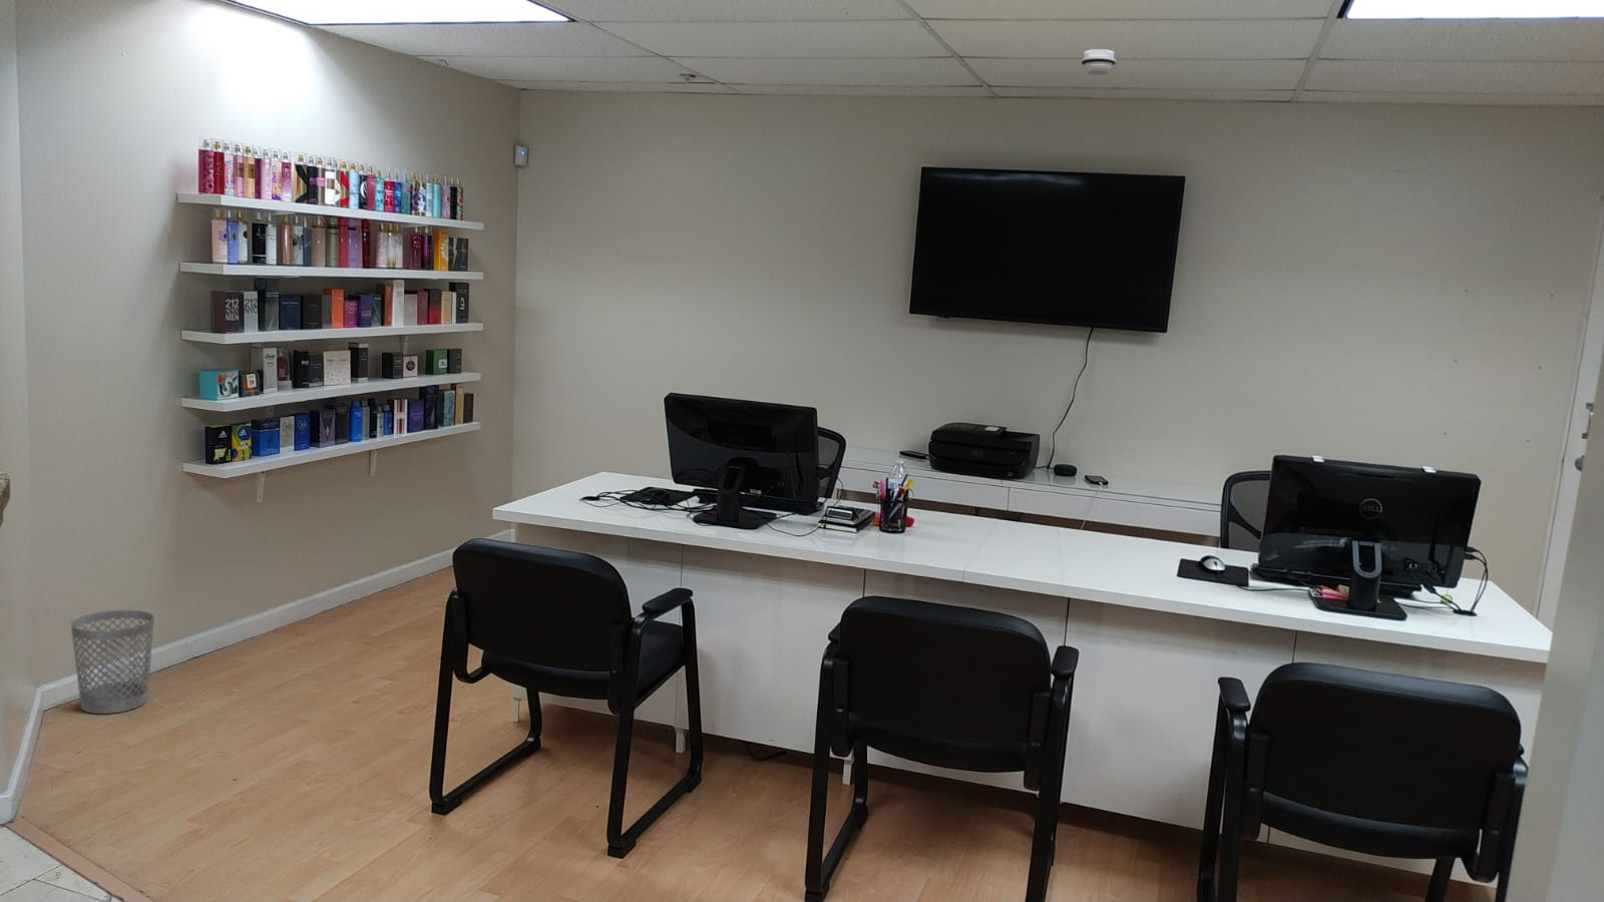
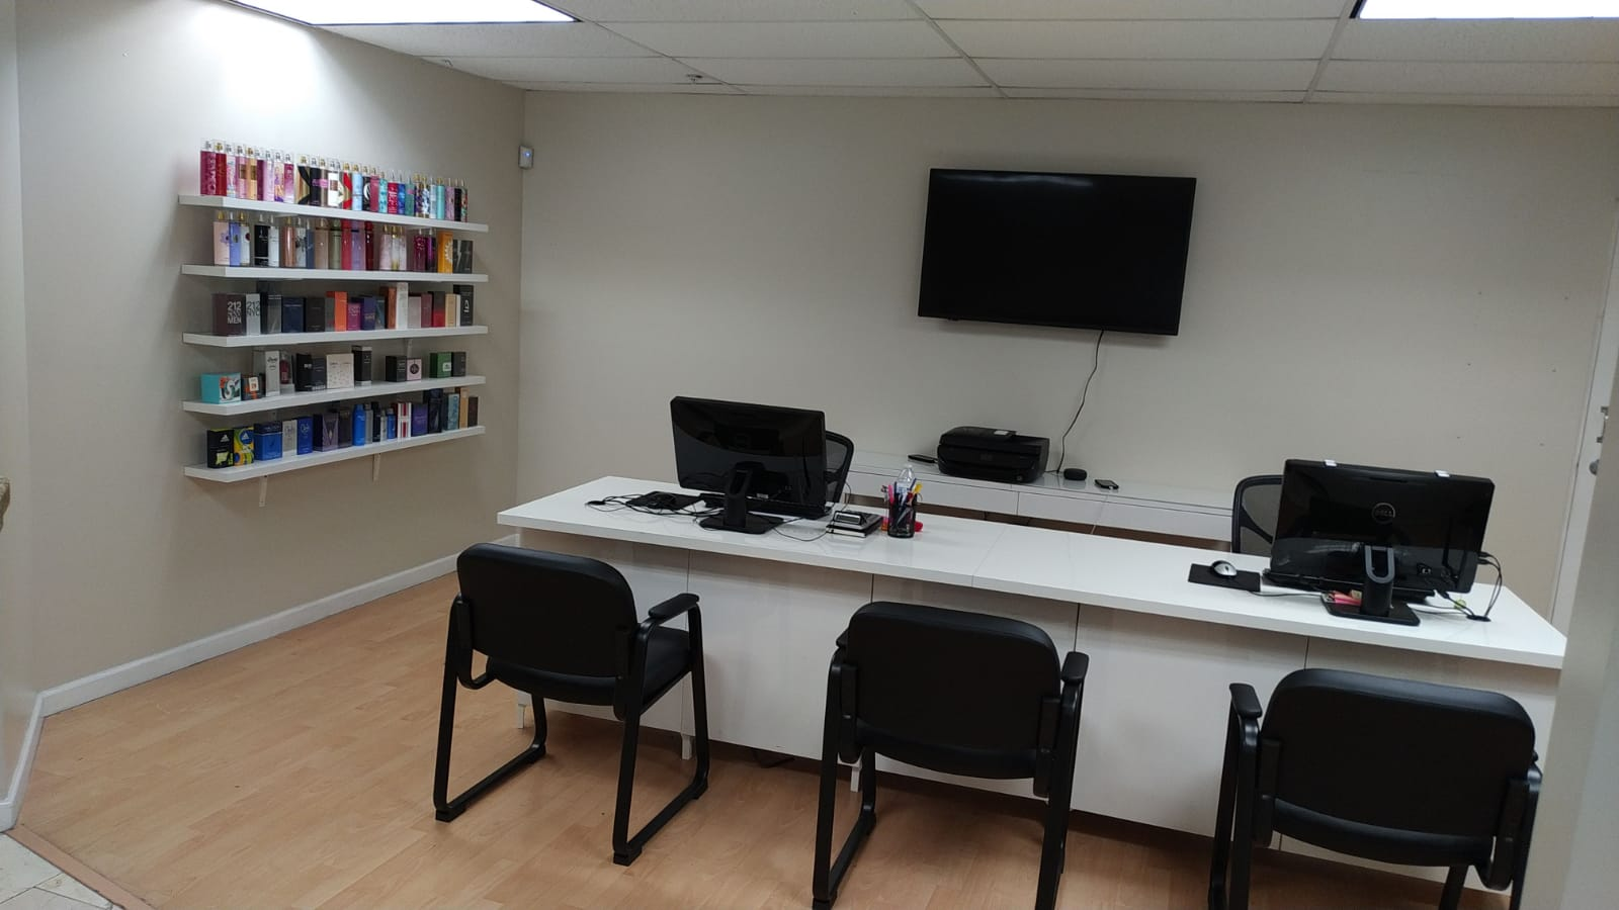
- smoke detector [1081,48,1117,76]
- wastebasket [71,609,155,715]
